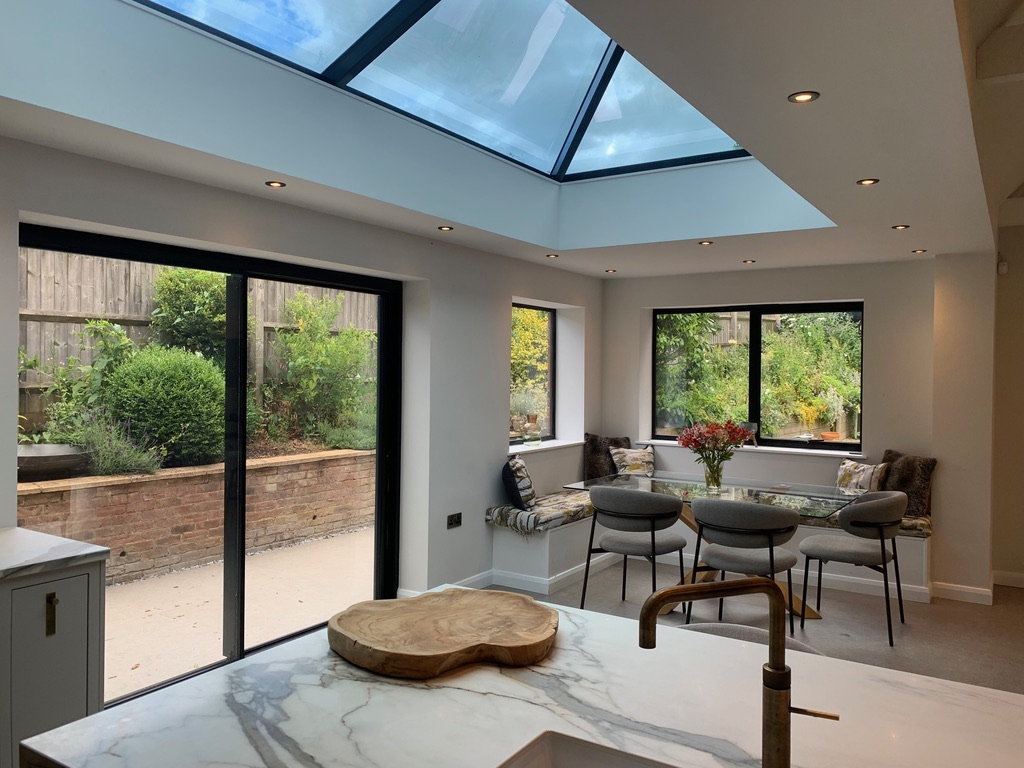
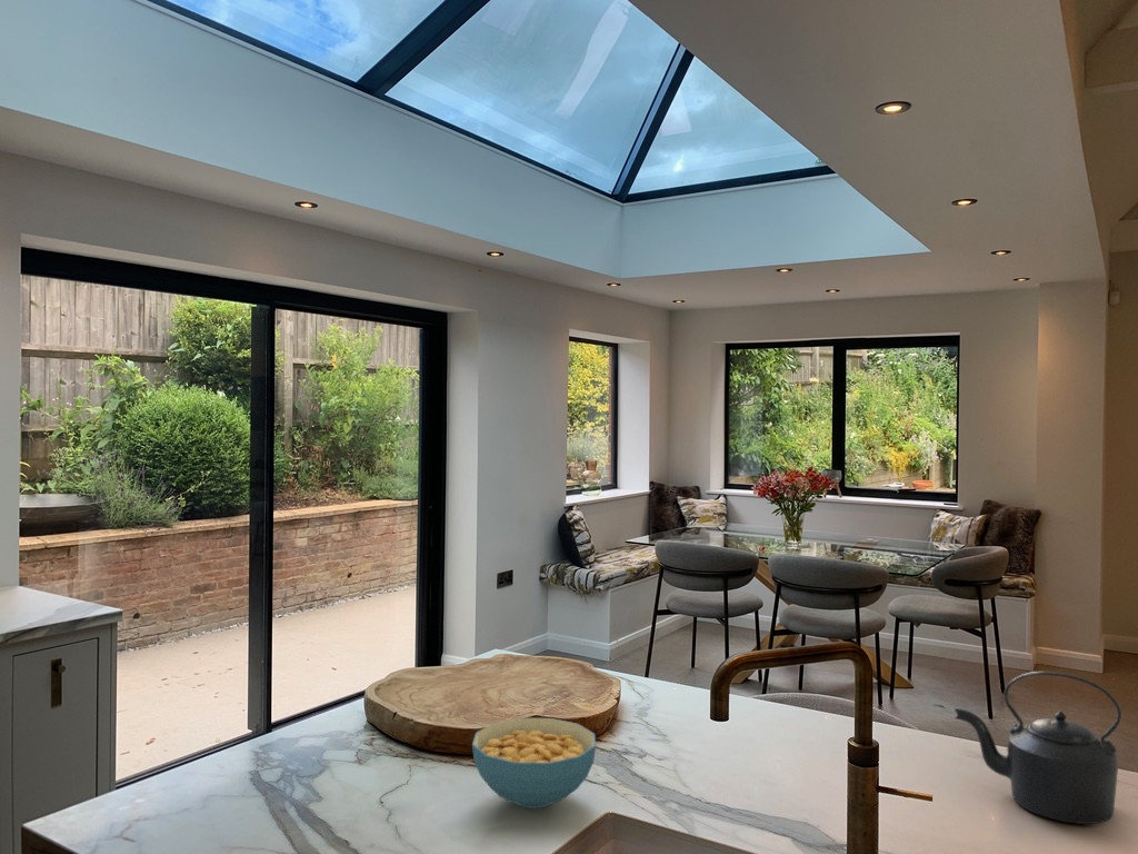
+ cereal bowl [471,717,597,810]
+ kettle [954,671,1122,825]
